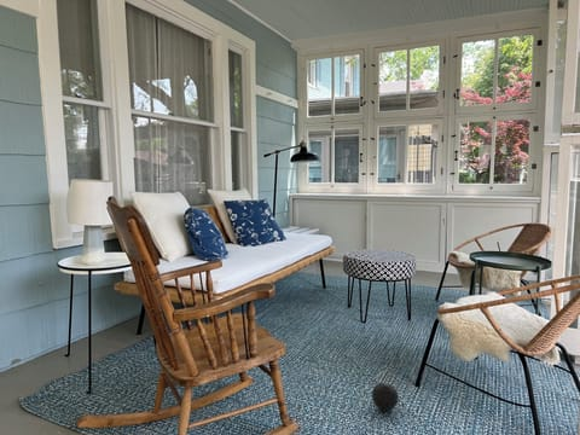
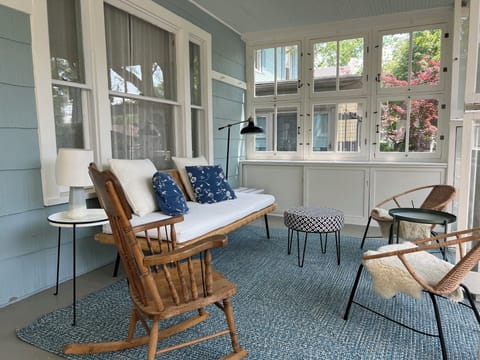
- ball [371,382,400,412]
